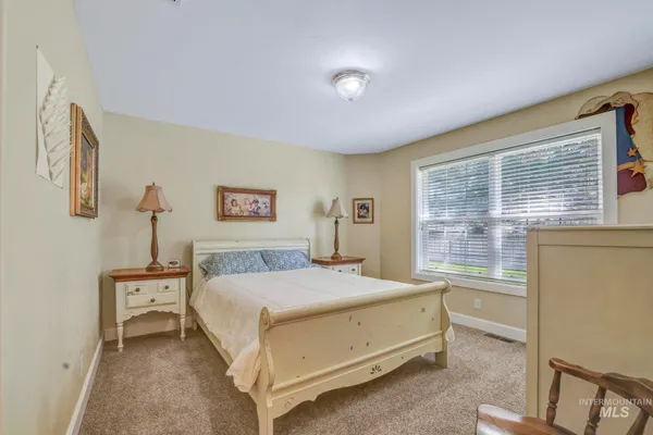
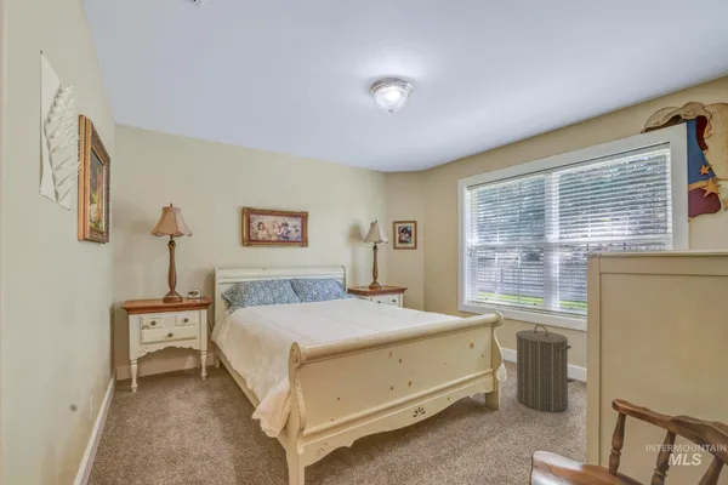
+ laundry hamper [514,324,573,413]
